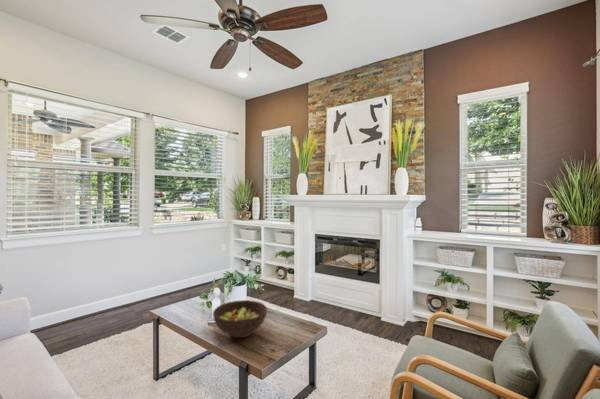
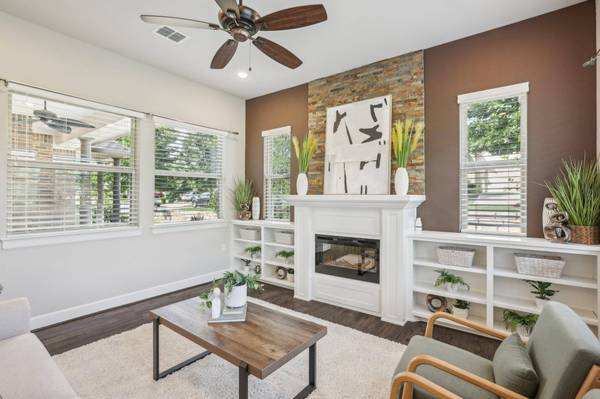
- fruit bowl [212,299,268,339]
